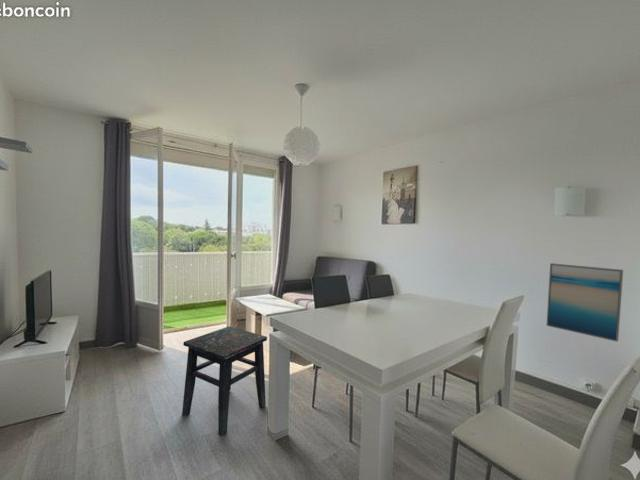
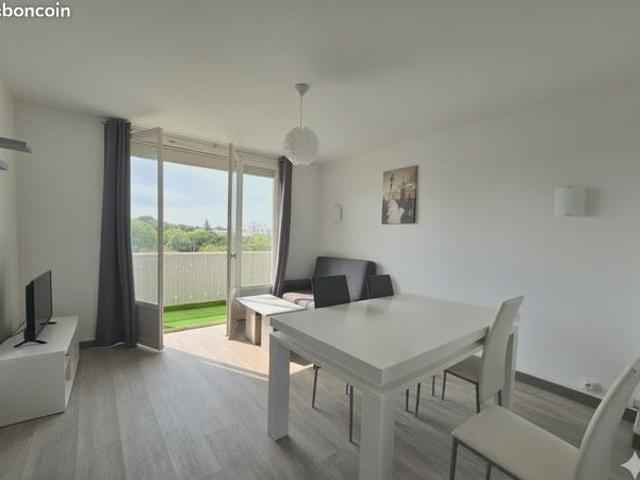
- side table [181,325,268,437]
- wall art [545,262,624,343]
